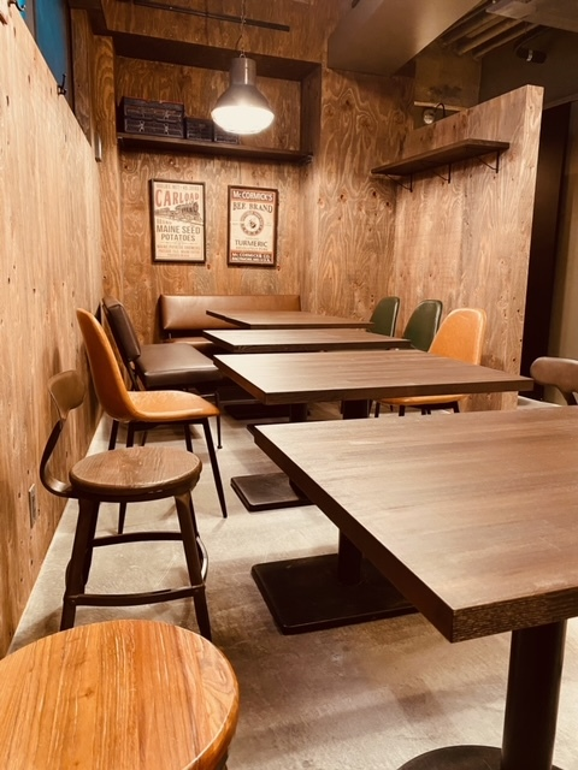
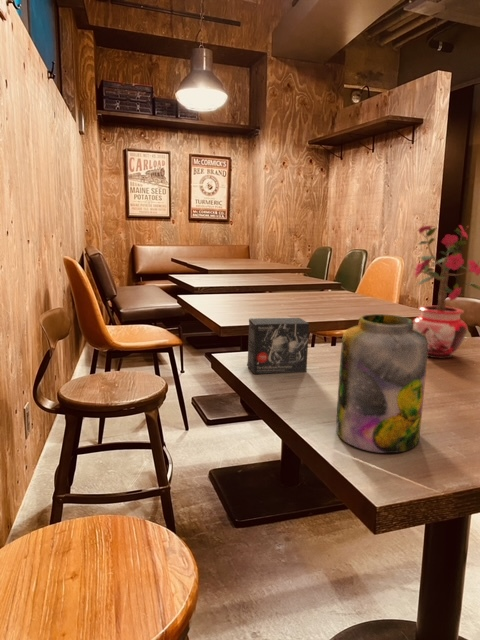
+ jar [335,313,428,454]
+ small box [246,317,310,375]
+ potted plant [411,221,480,360]
